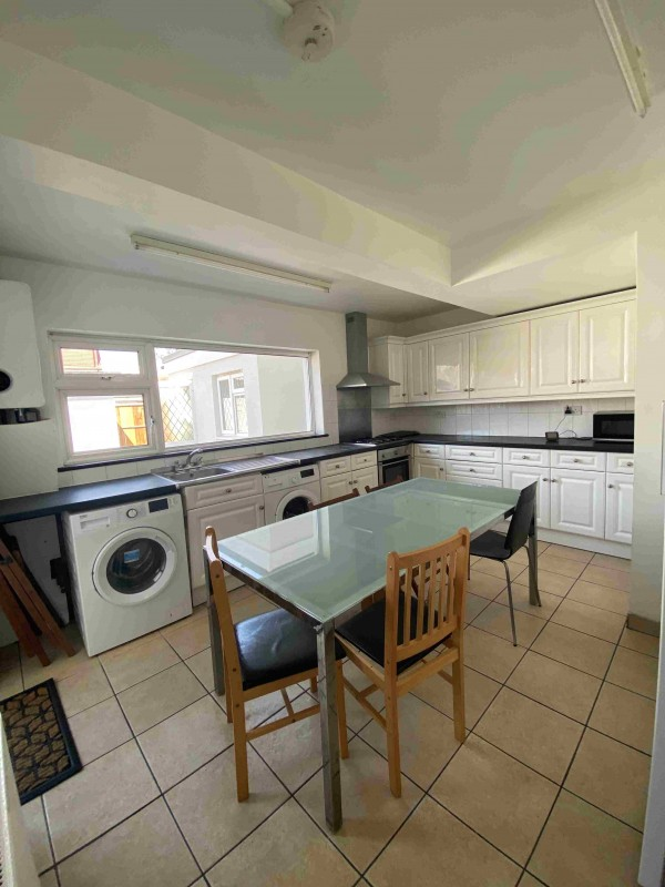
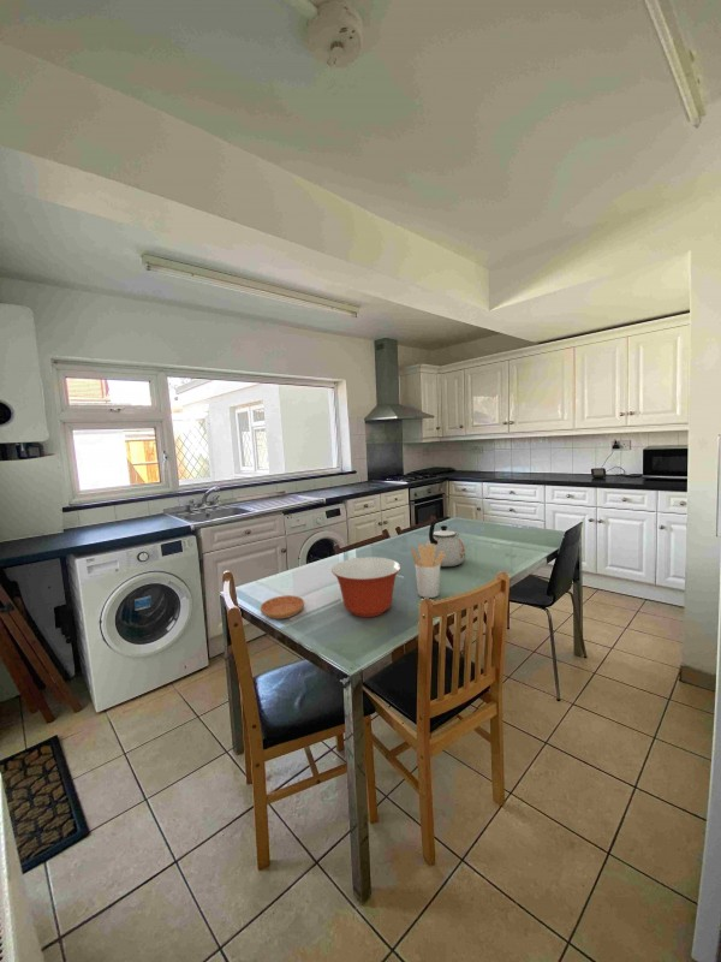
+ kettle [424,515,466,568]
+ mixing bowl [330,556,403,618]
+ saucer [260,594,305,620]
+ utensil holder [411,544,445,599]
